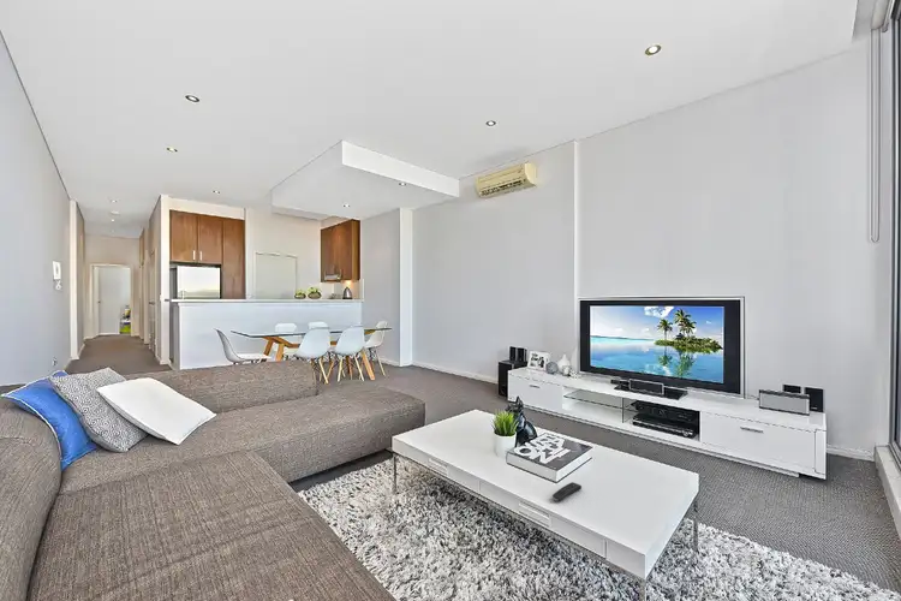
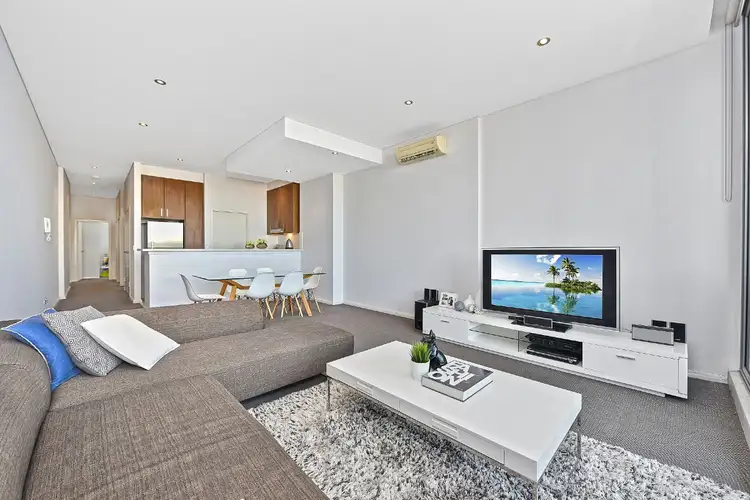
- remote control [551,481,583,502]
